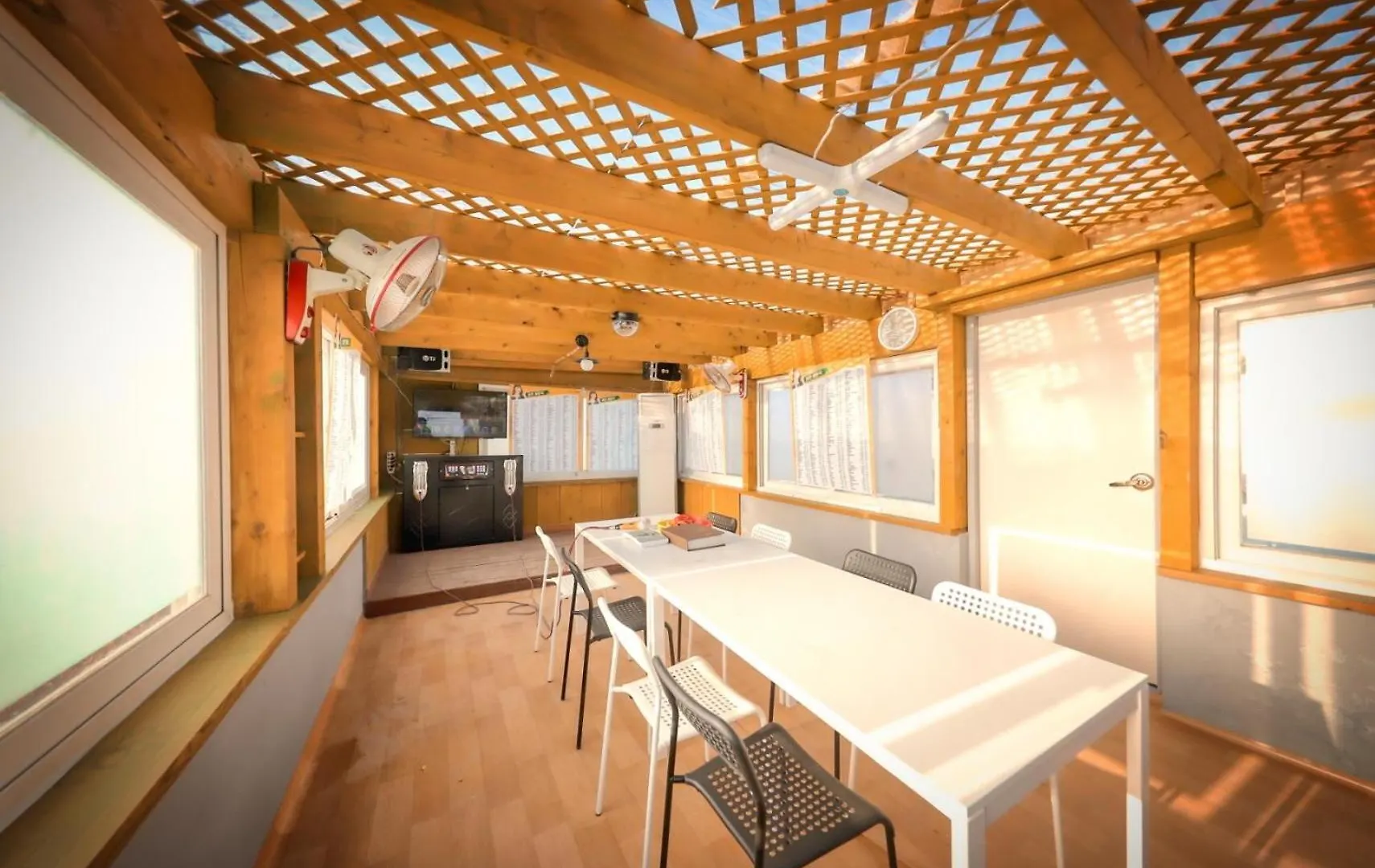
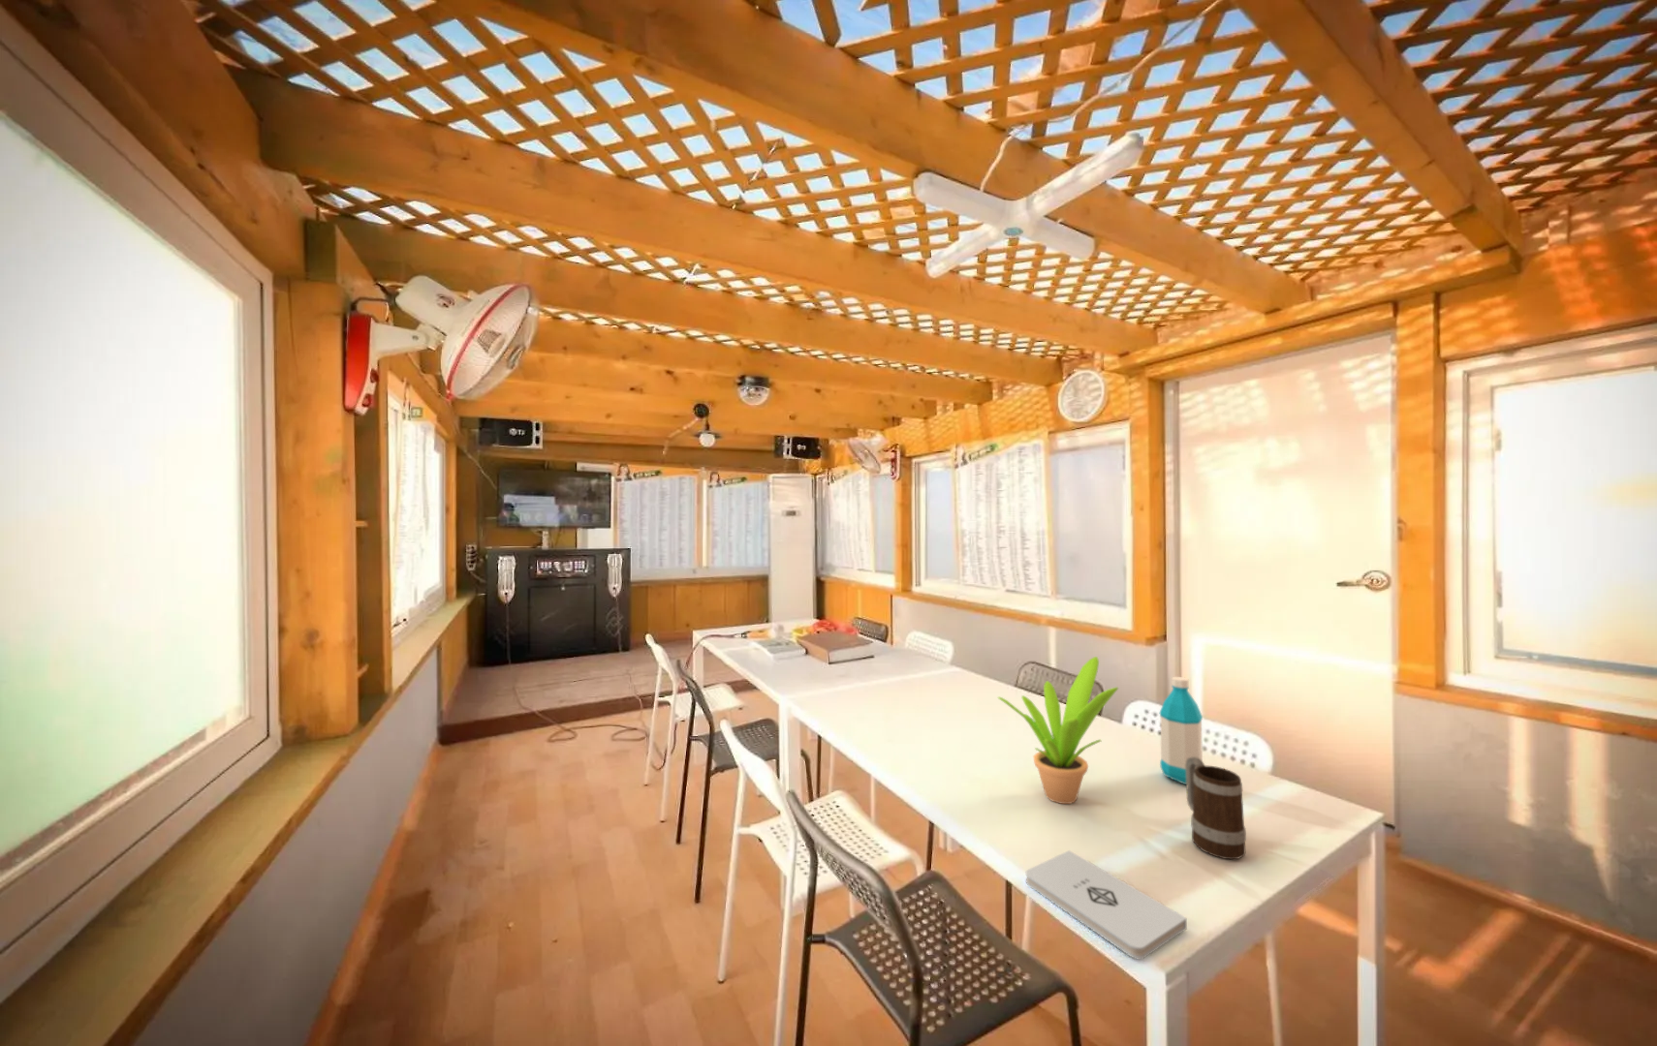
+ mug [1185,757,1247,860]
+ potted plant [997,656,1120,805]
+ notepad [1026,850,1188,959]
+ water bottle [1159,676,1204,786]
